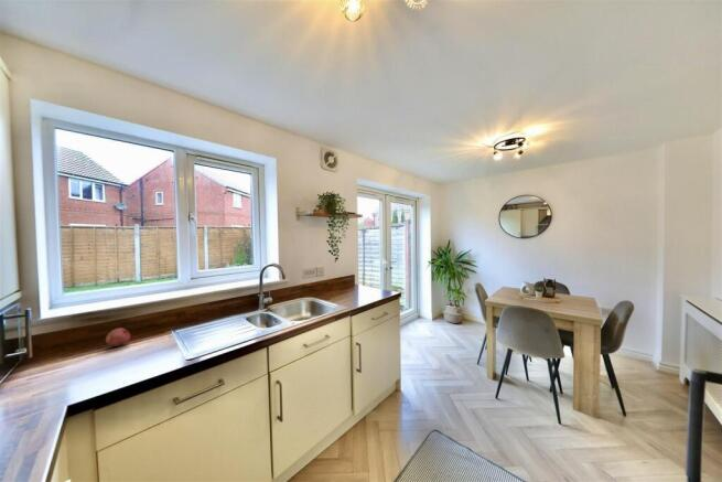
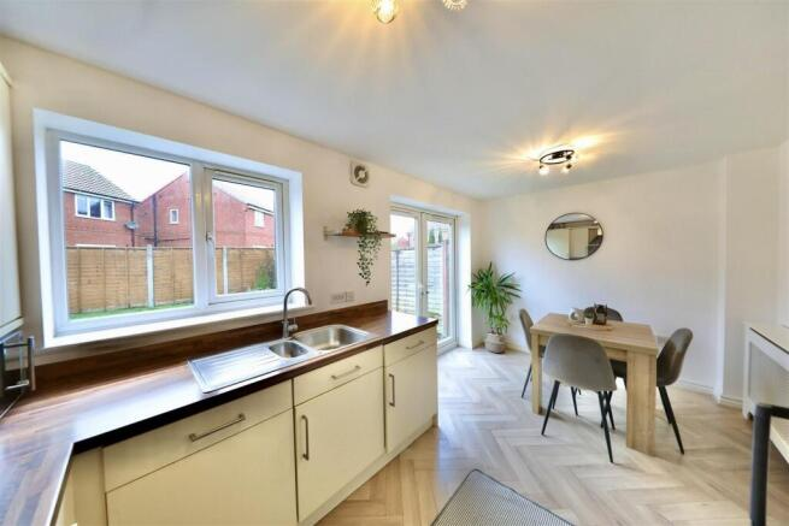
- fruit [105,328,131,347]
